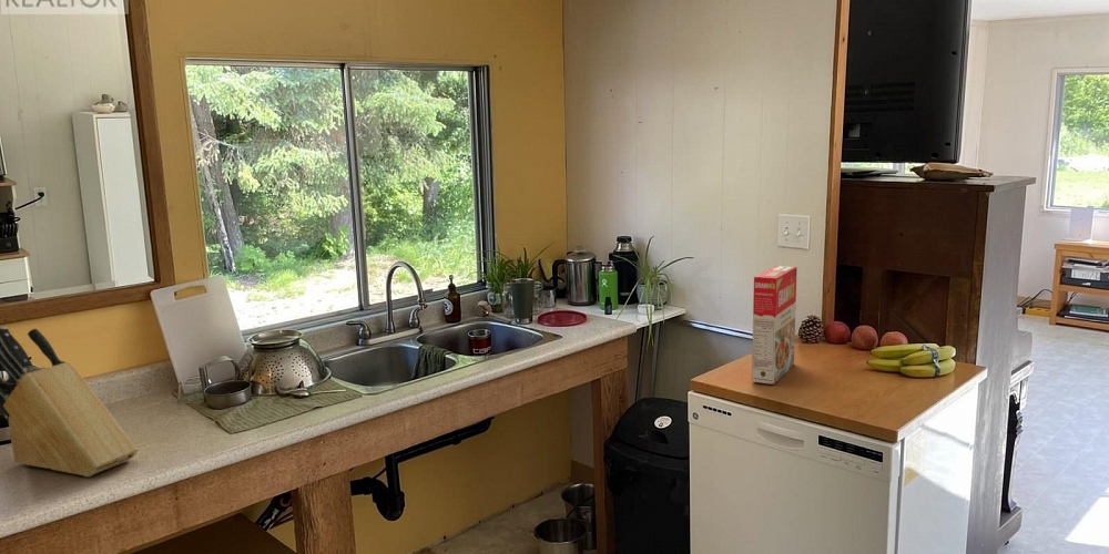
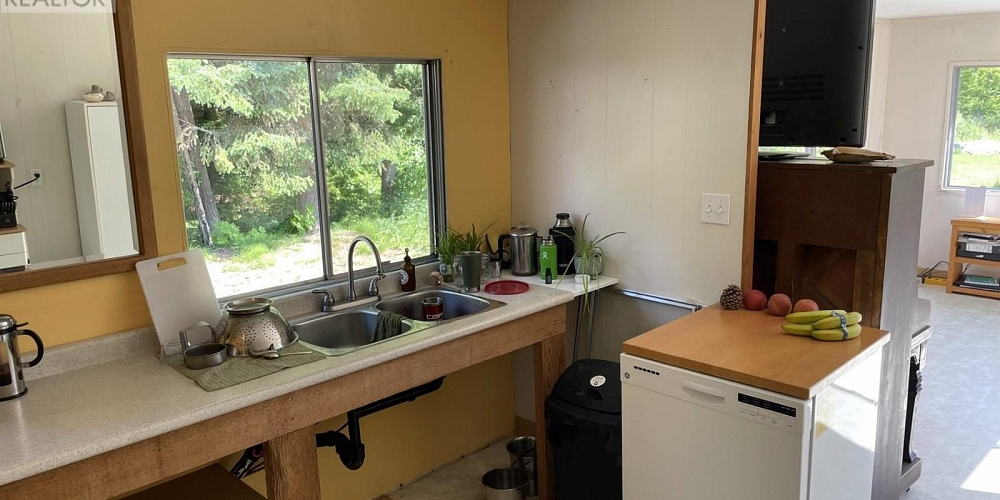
- knife block [0,326,139,478]
- cereal box [751,265,798,386]
